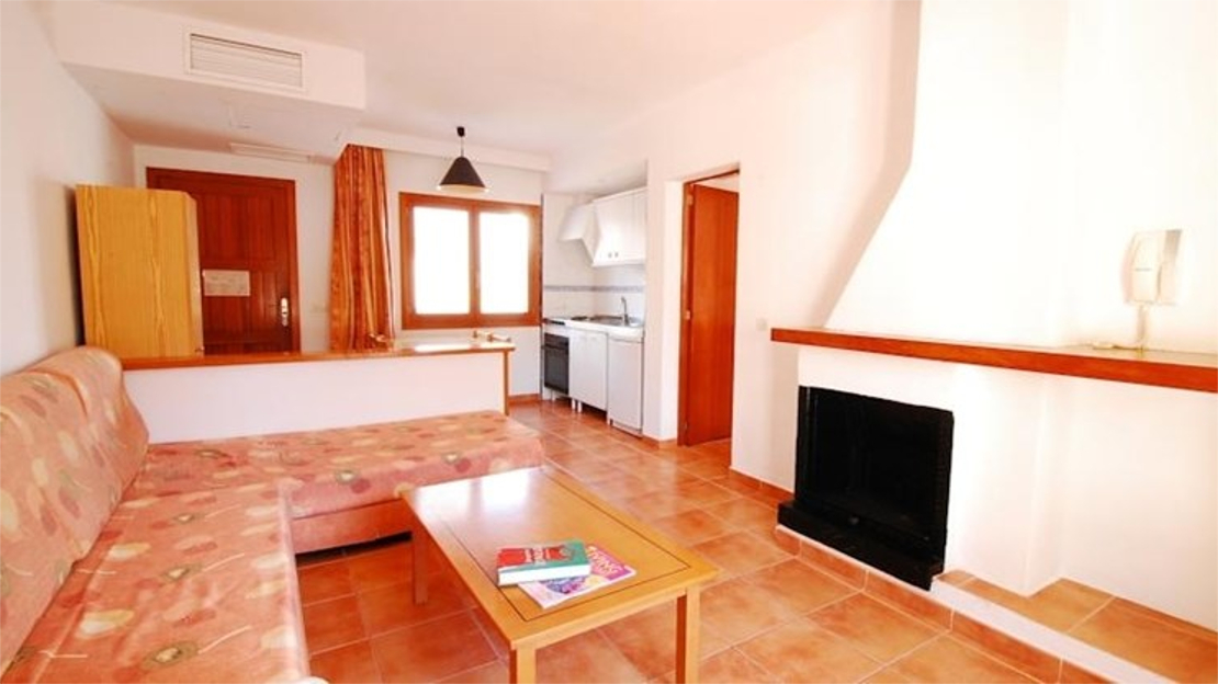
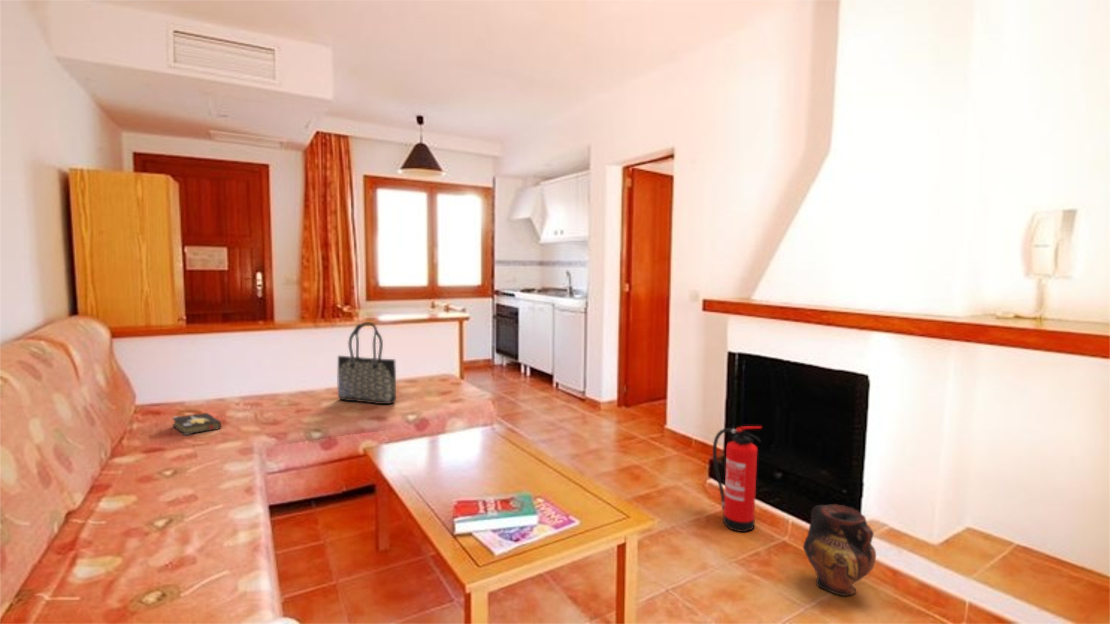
+ hardback book [171,412,222,436]
+ tote bag [337,321,397,405]
+ vase [802,503,877,597]
+ fire extinguisher [712,425,763,533]
